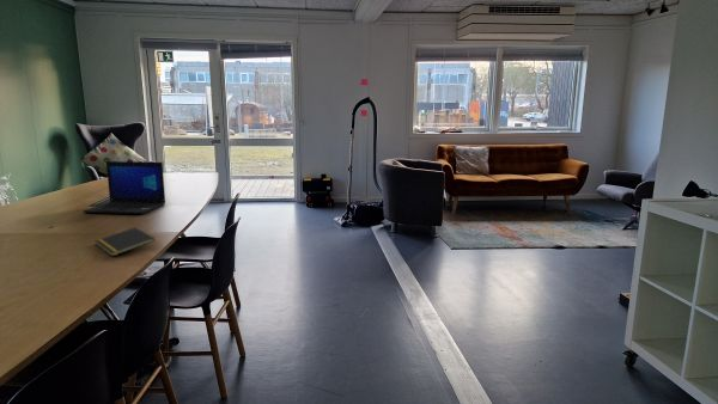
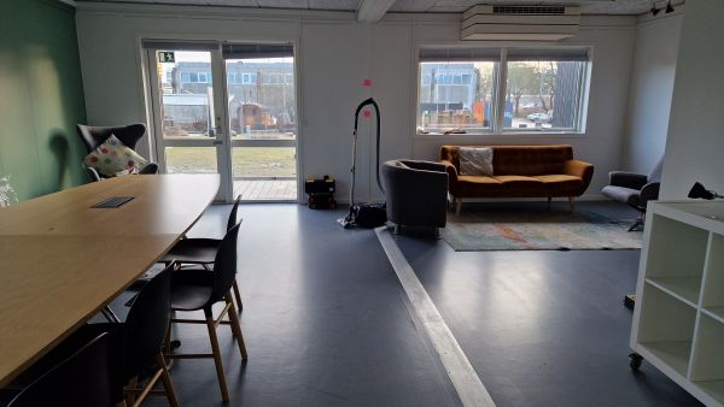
- laptop [81,160,166,215]
- notepad [95,226,156,257]
